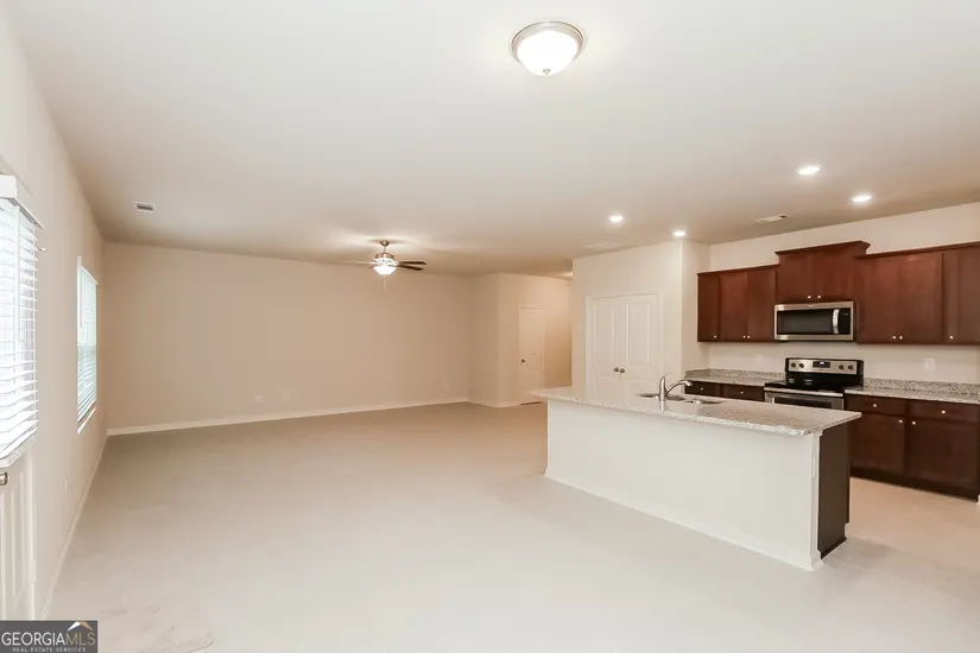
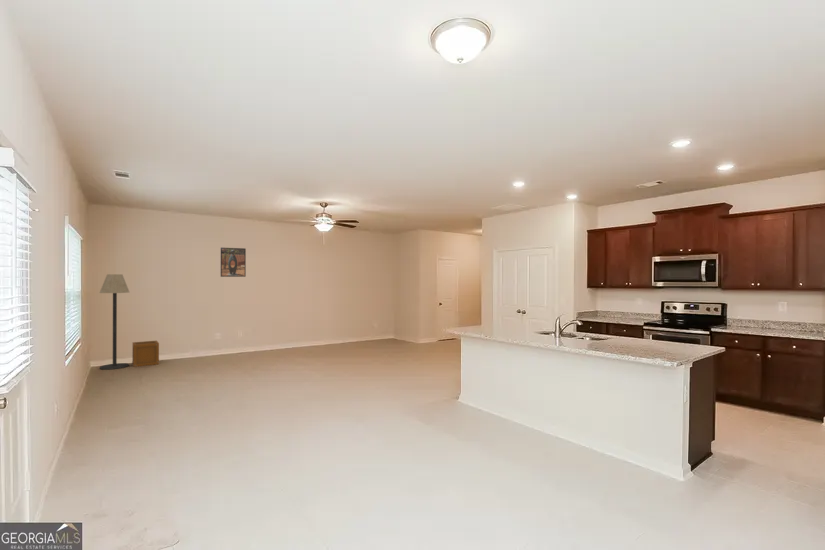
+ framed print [220,247,247,278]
+ floor lamp [99,273,130,371]
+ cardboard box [132,340,160,368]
